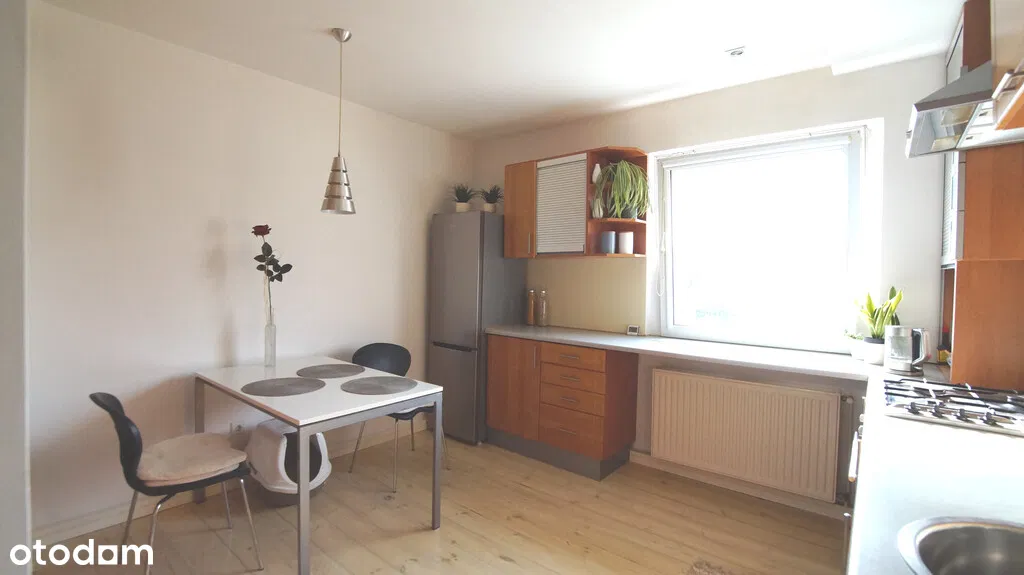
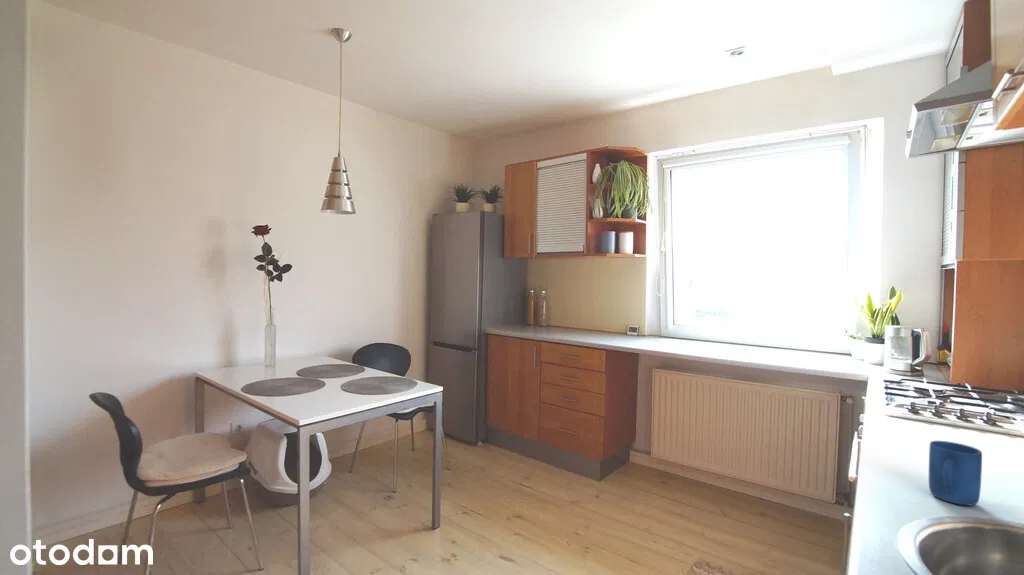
+ mug [928,440,983,507]
